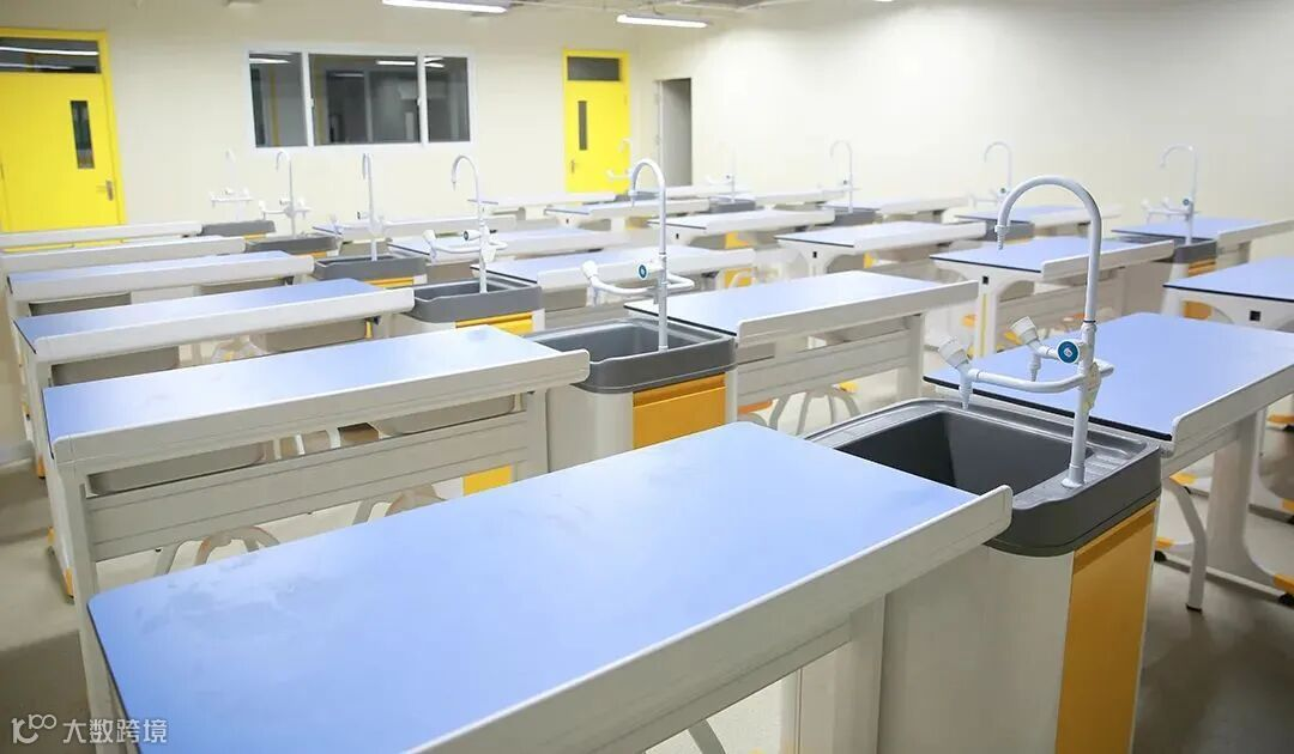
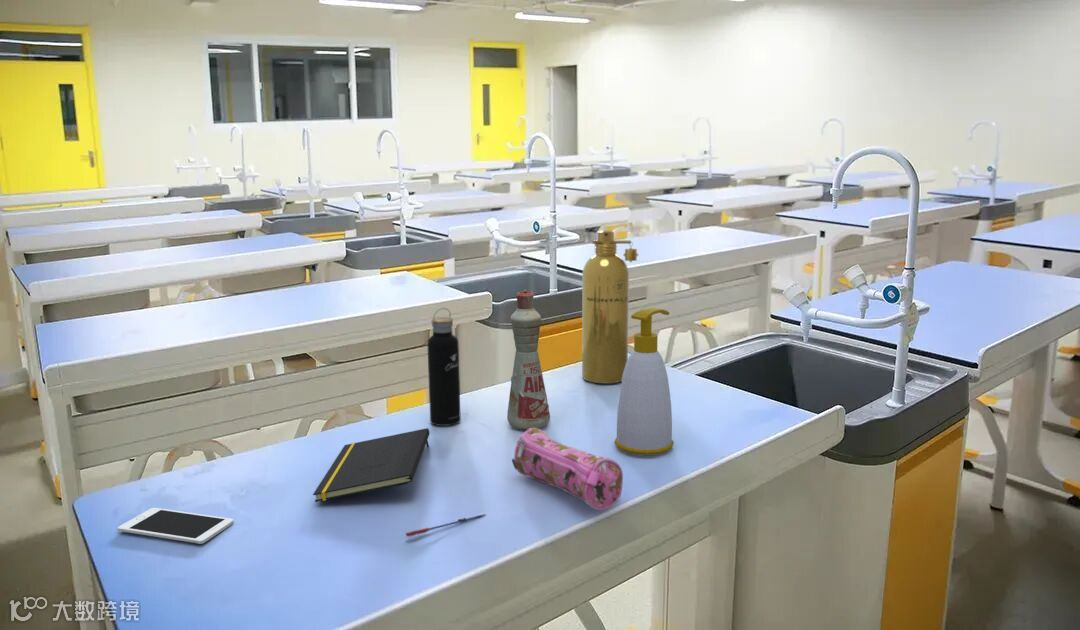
+ water bottle [426,307,462,427]
+ cell phone [117,507,235,545]
+ pencil case [511,428,624,511]
+ spray bottle [581,229,639,384]
+ pen [405,513,487,538]
+ notepad [312,427,431,503]
+ bottle [506,289,551,431]
+ soap bottle [614,307,675,456]
